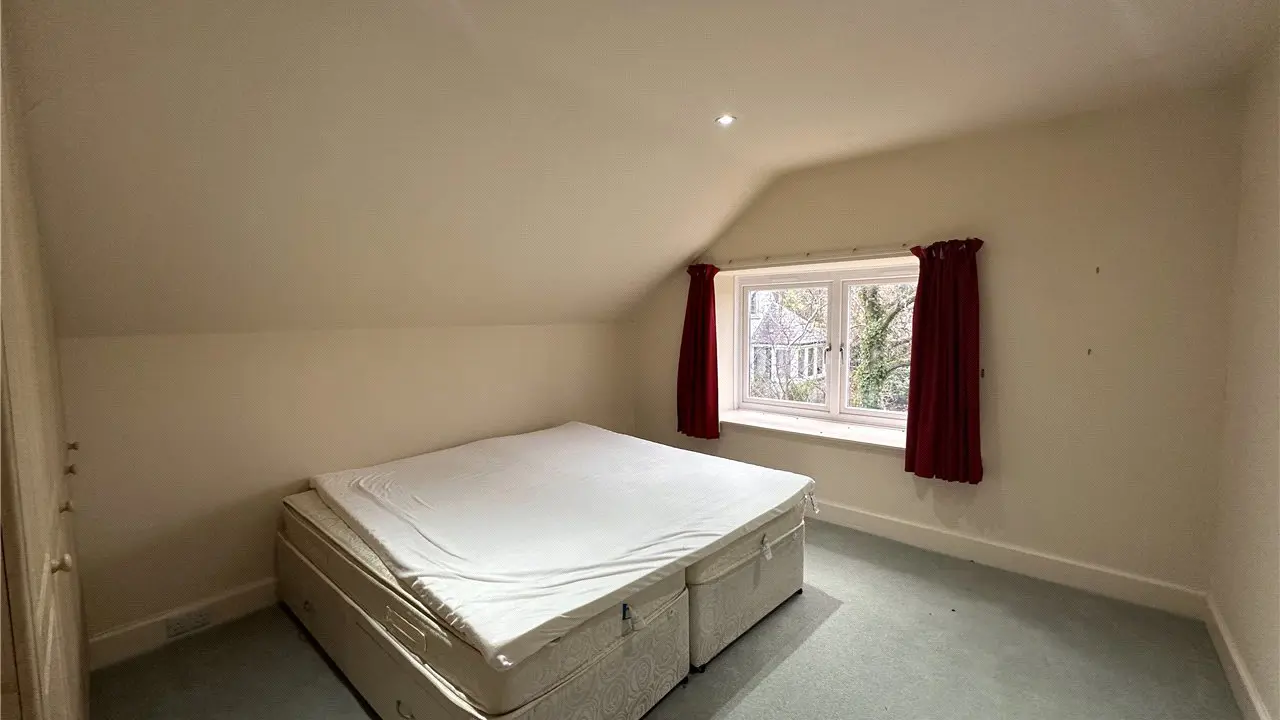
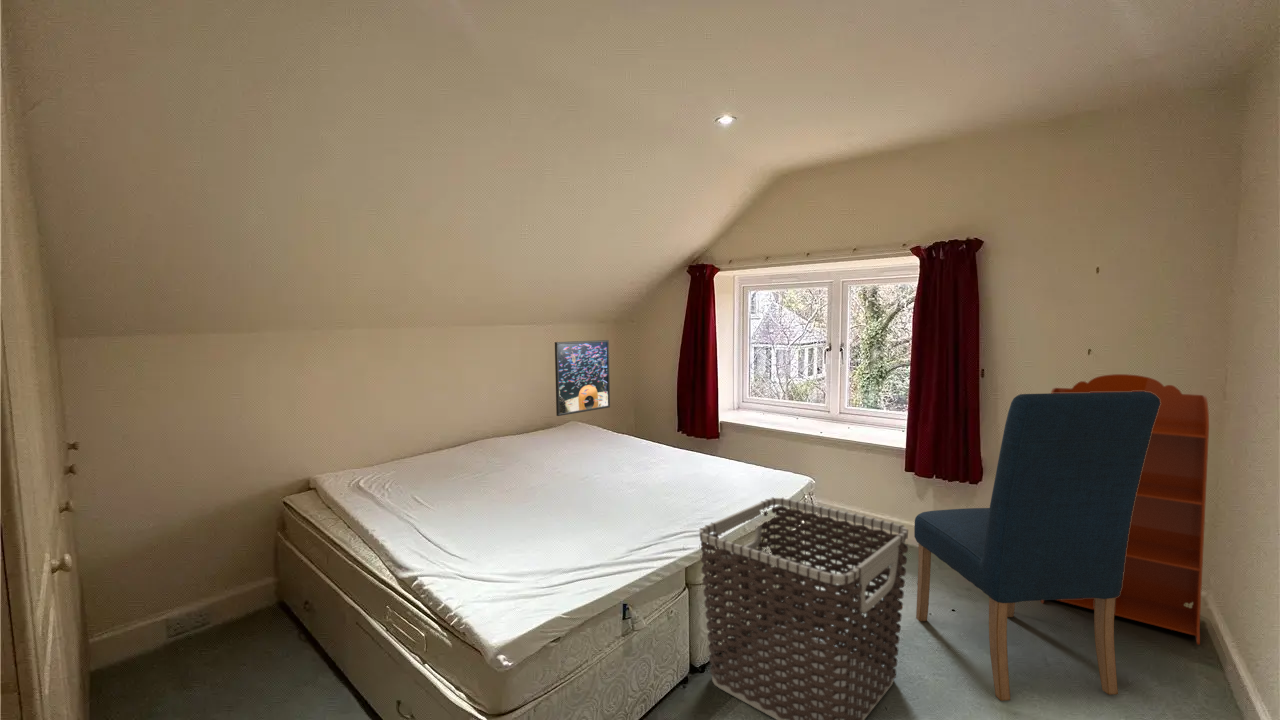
+ chair [913,391,1161,702]
+ bookcase [1040,373,1210,646]
+ clothes hamper [698,496,909,720]
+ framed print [554,339,611,417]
